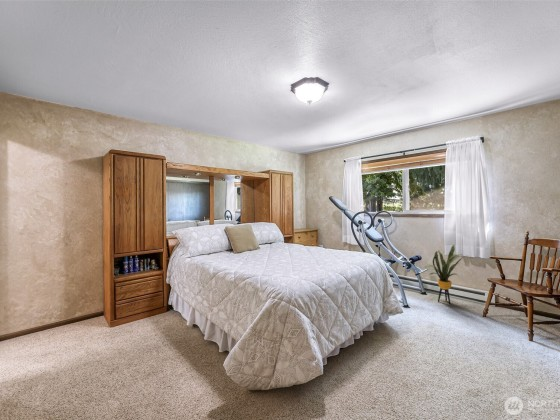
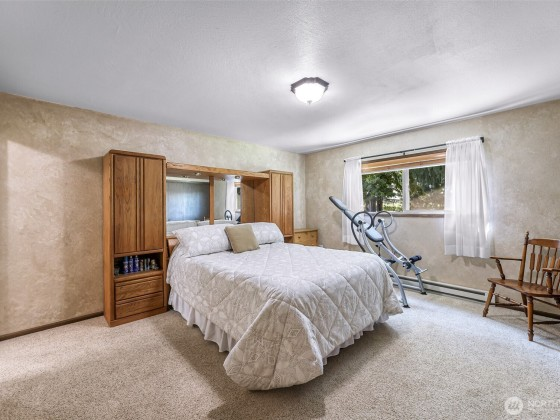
- house plant [423,244,470,305]
